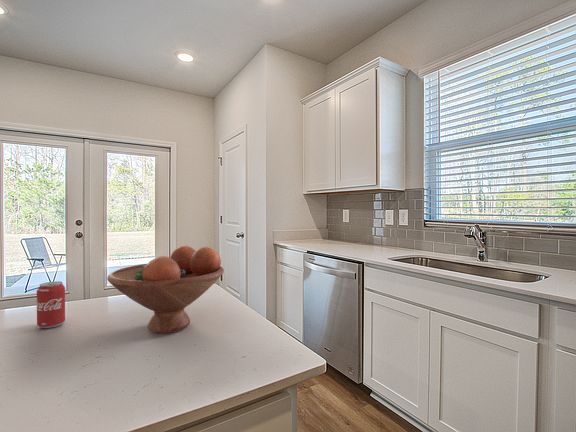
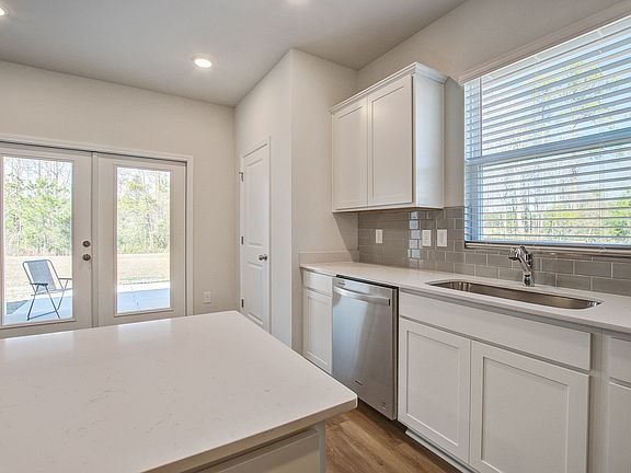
- beverage can [36,280,66,329]
- fruit bowl [106,245,225,334]
